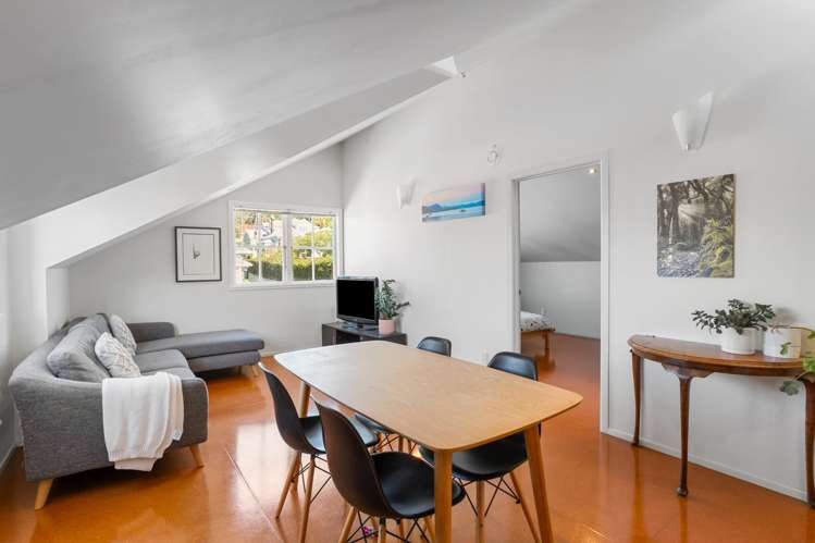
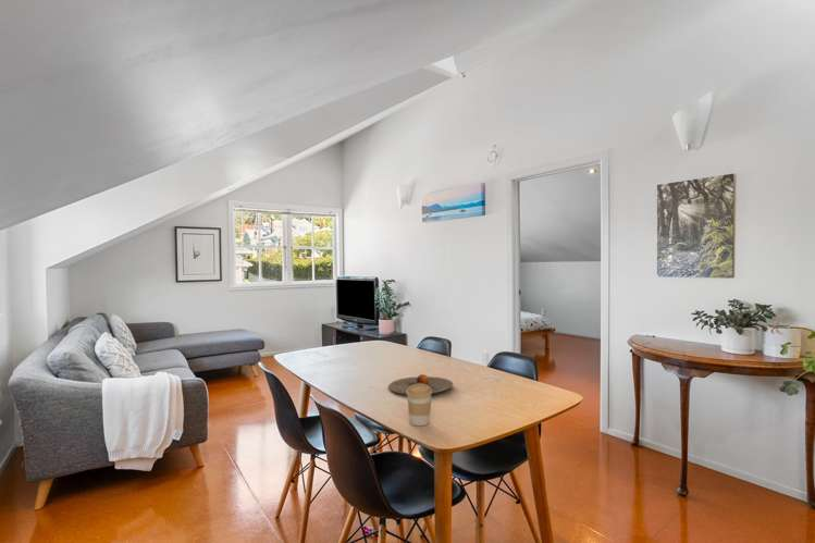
+ plate [387,373,454,395]
+ coffee cup [406,384,433,427]
